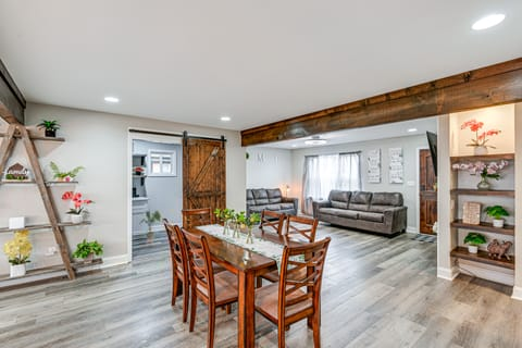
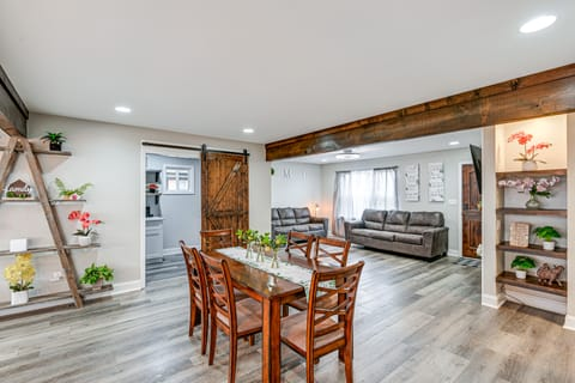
- house plant [139,209,162,248]
